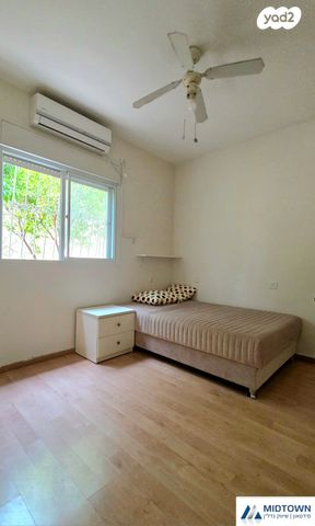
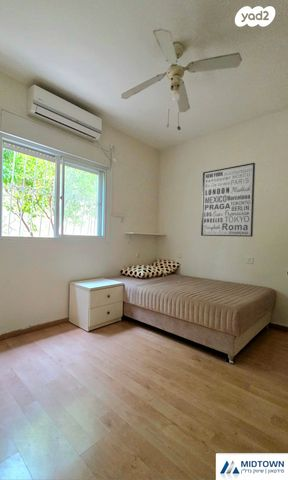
+ wall art [200,162,256,238]
